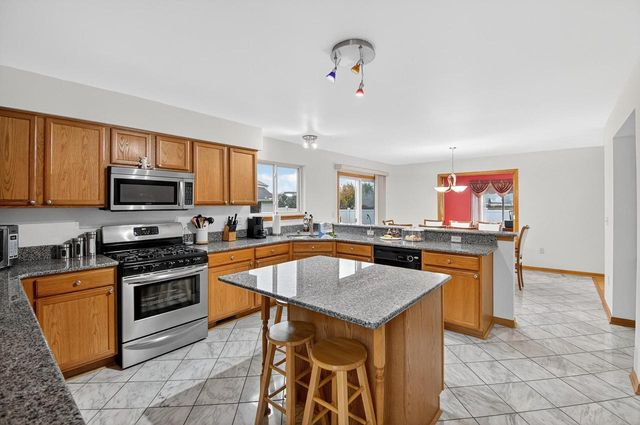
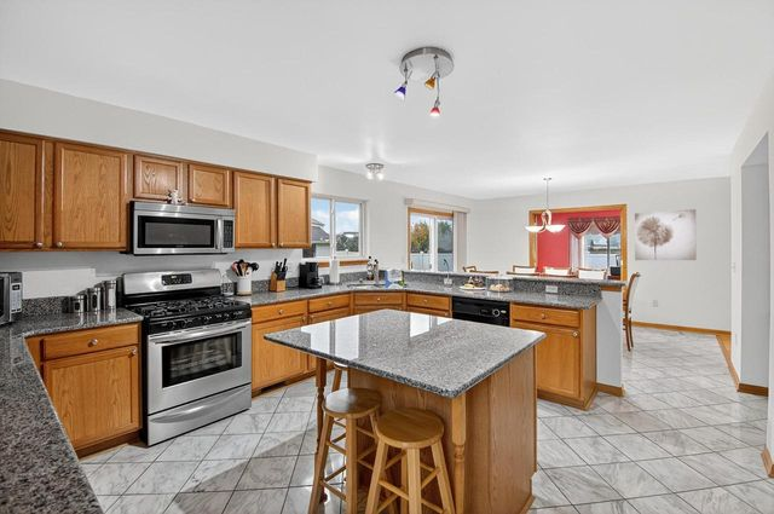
+ wall art [634,208,698,261]
